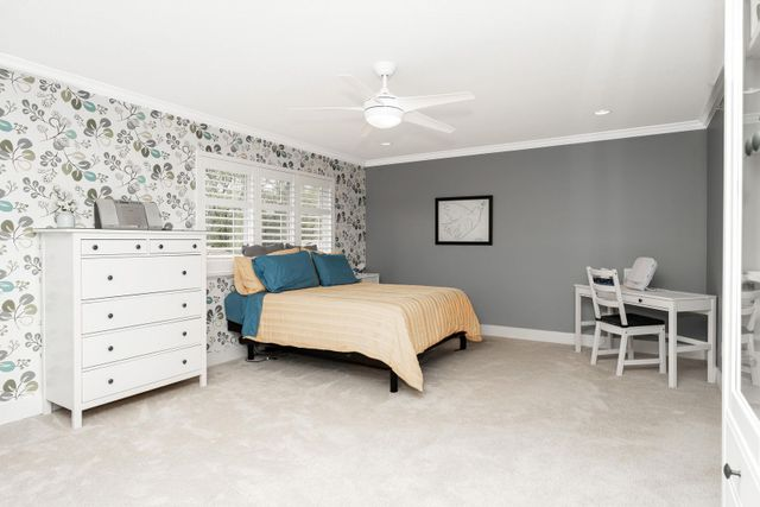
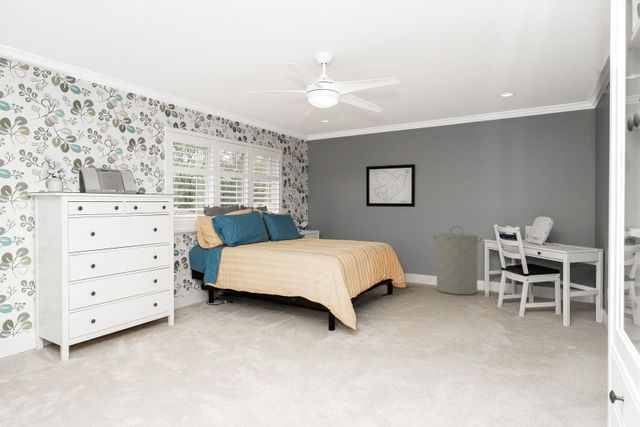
+ laundry hamper [432,225,484,296]
